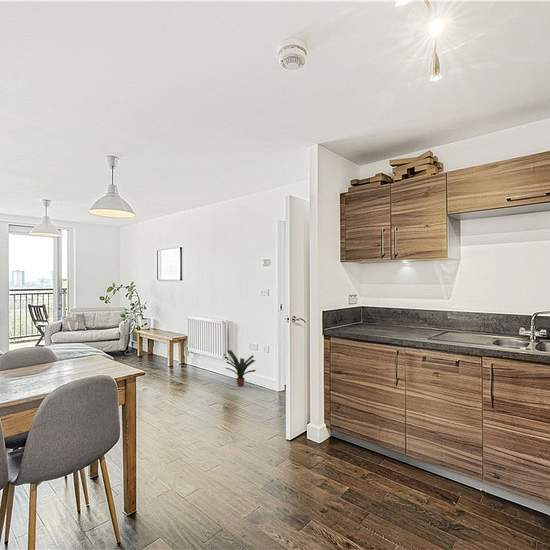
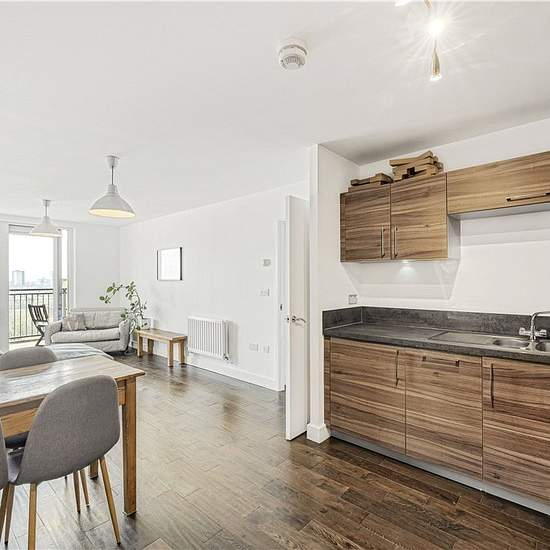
- potted plant [225,349,257,388]
